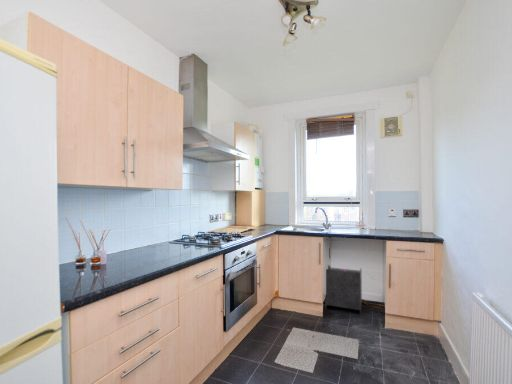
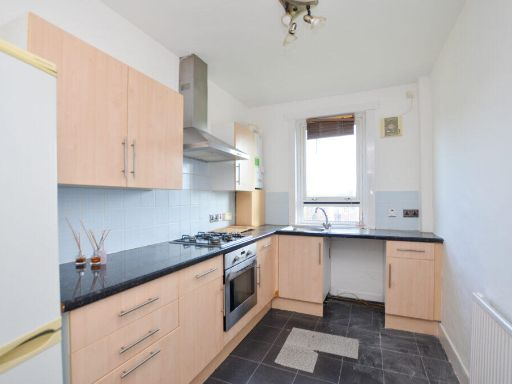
- waste basket [324,264,363,315]
